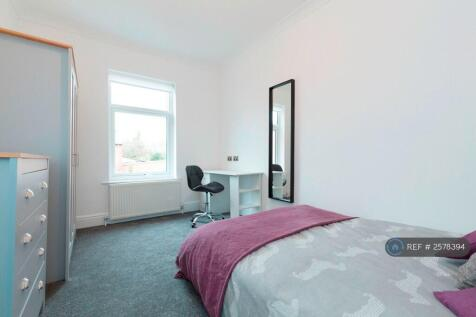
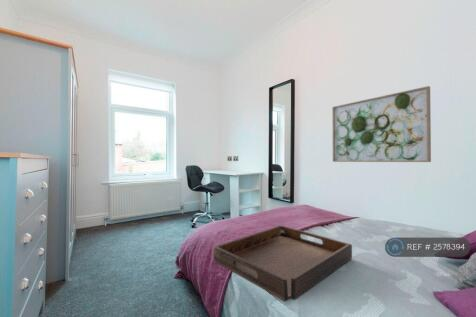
+ serving tray [213,224,353,302]
+ wall art [331,85,432,163]
